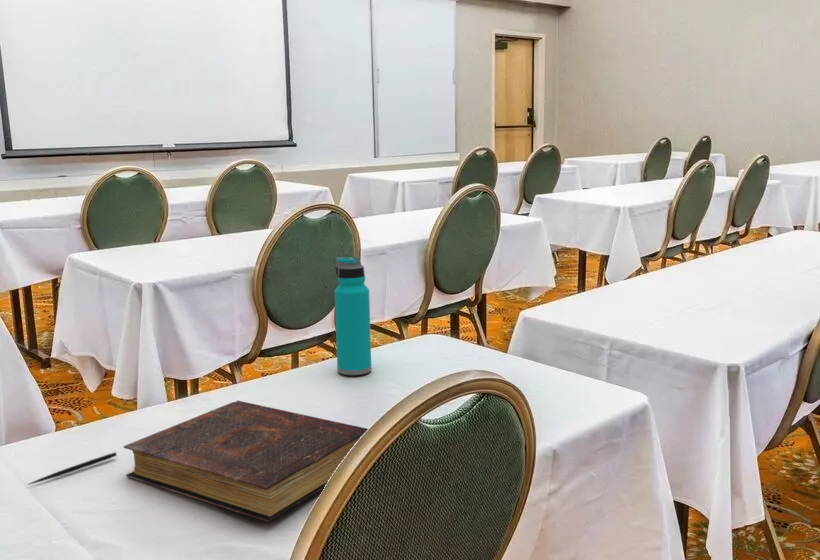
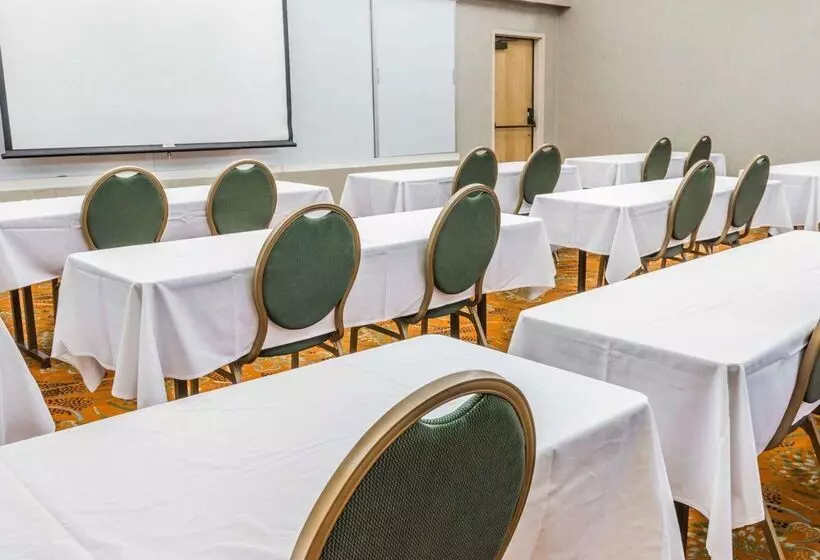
- water bottle [334,256,372,376]
- pen [26,451,118,486]
- book [123,399,369,523]
